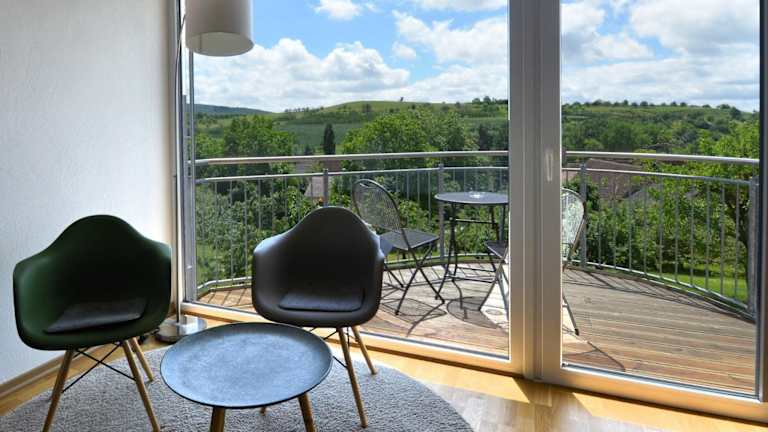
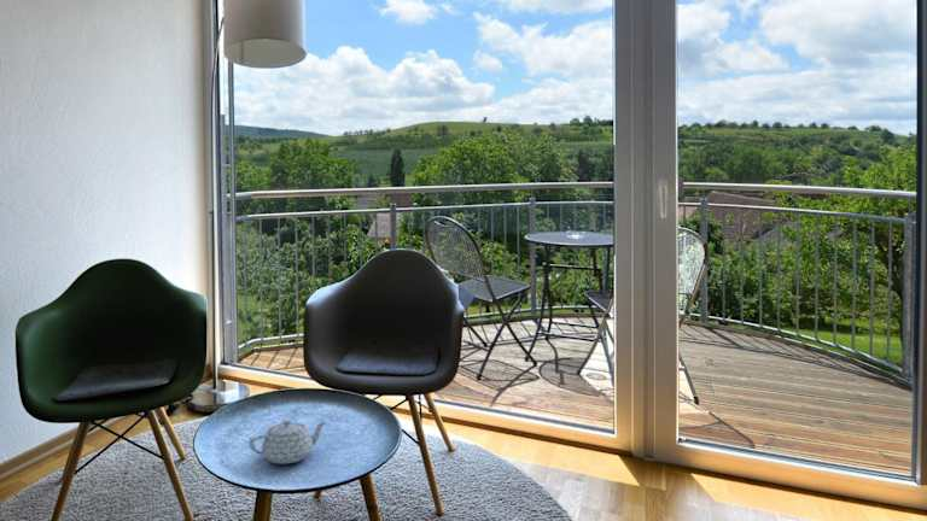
+ teapot [247,418,330,466]
